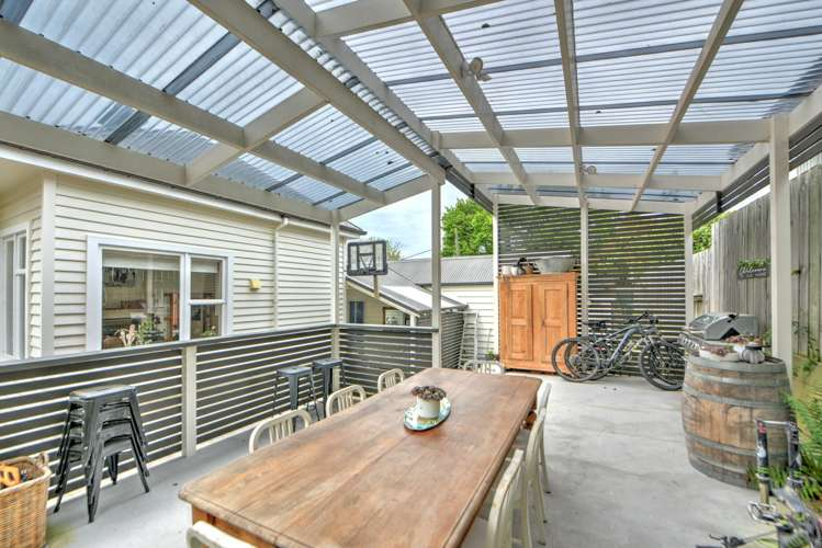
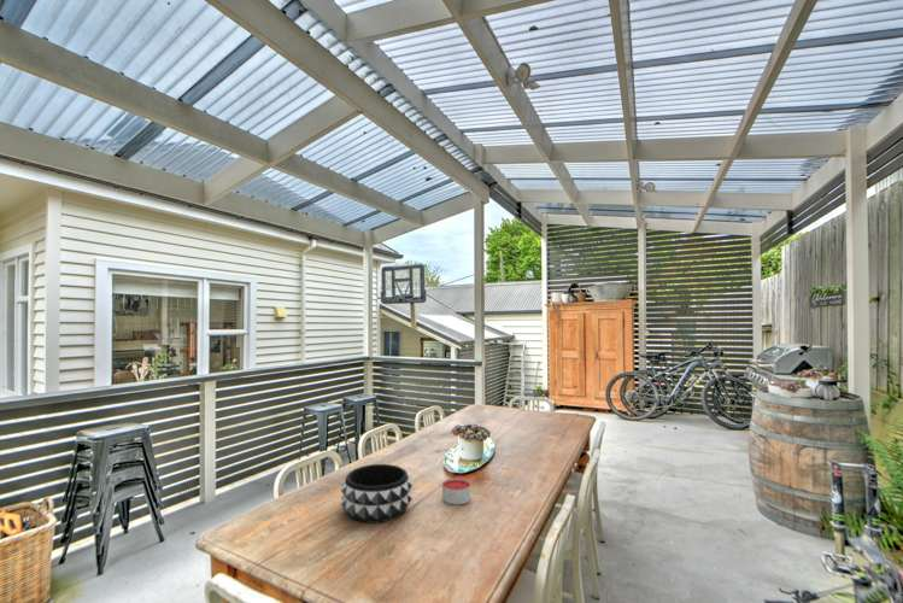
+ candle [441,478,471,505]
+ decorative bowl [340,463,414,525]
